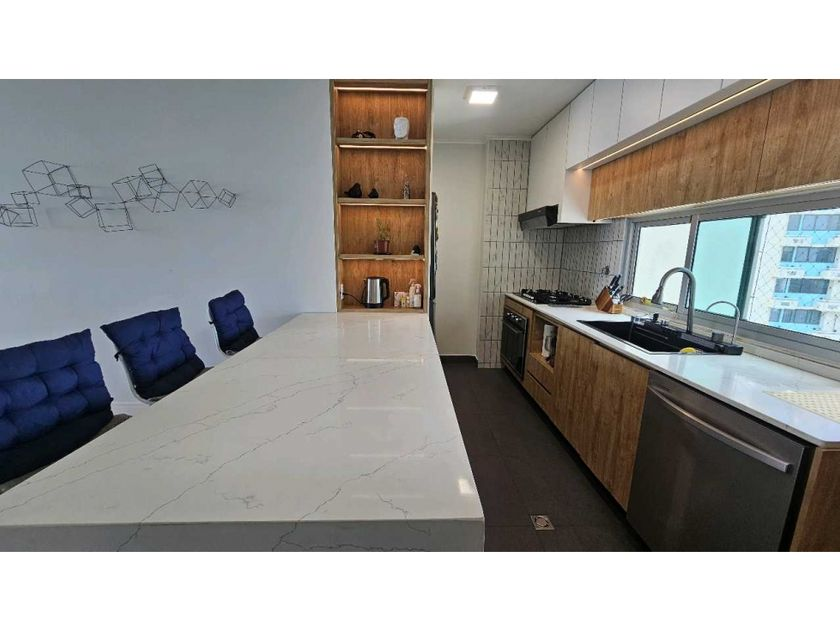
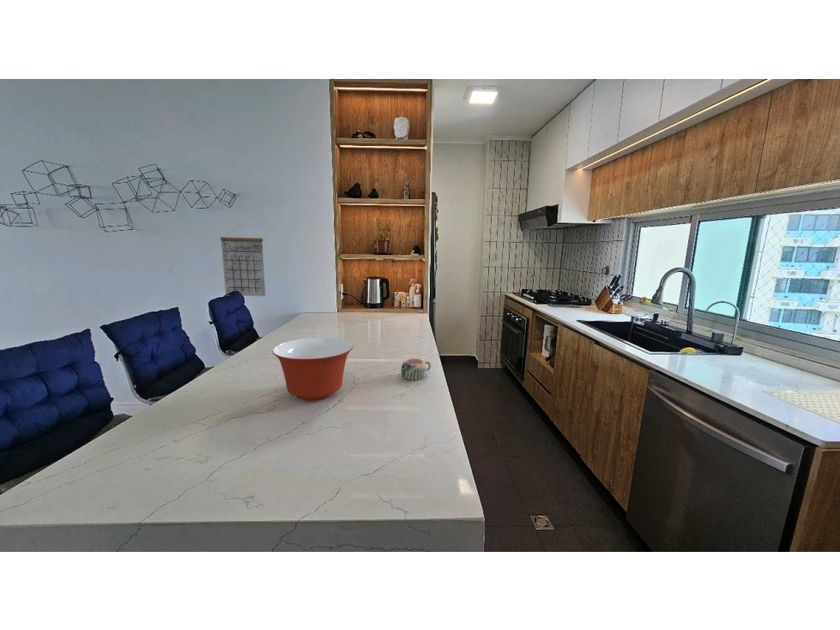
+ mixing bowl [271,337,354,402]
+ mug [400,357,432,381]
+ calendar [219,223,266,297]
